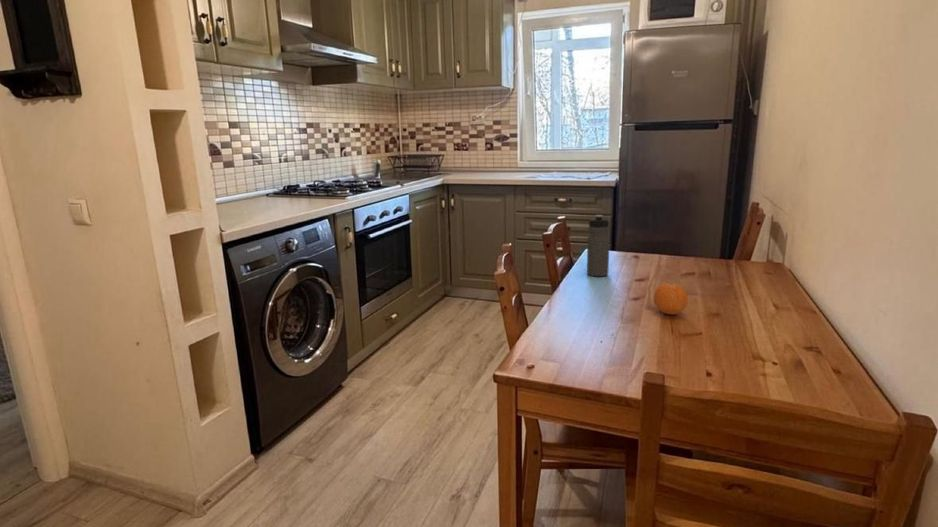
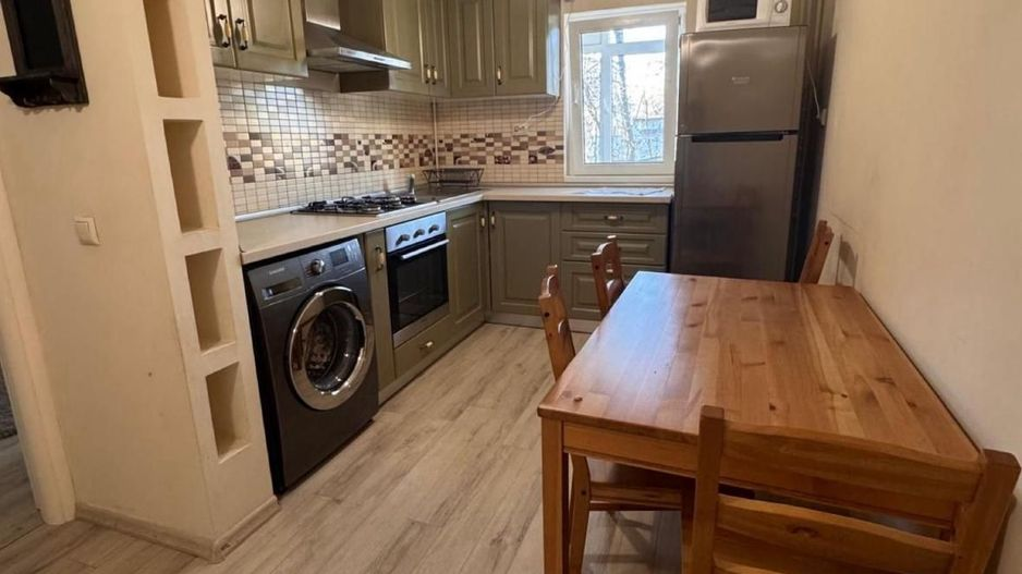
- fruit [653,282,689,315]
- water bottle [586,214,610,277]
